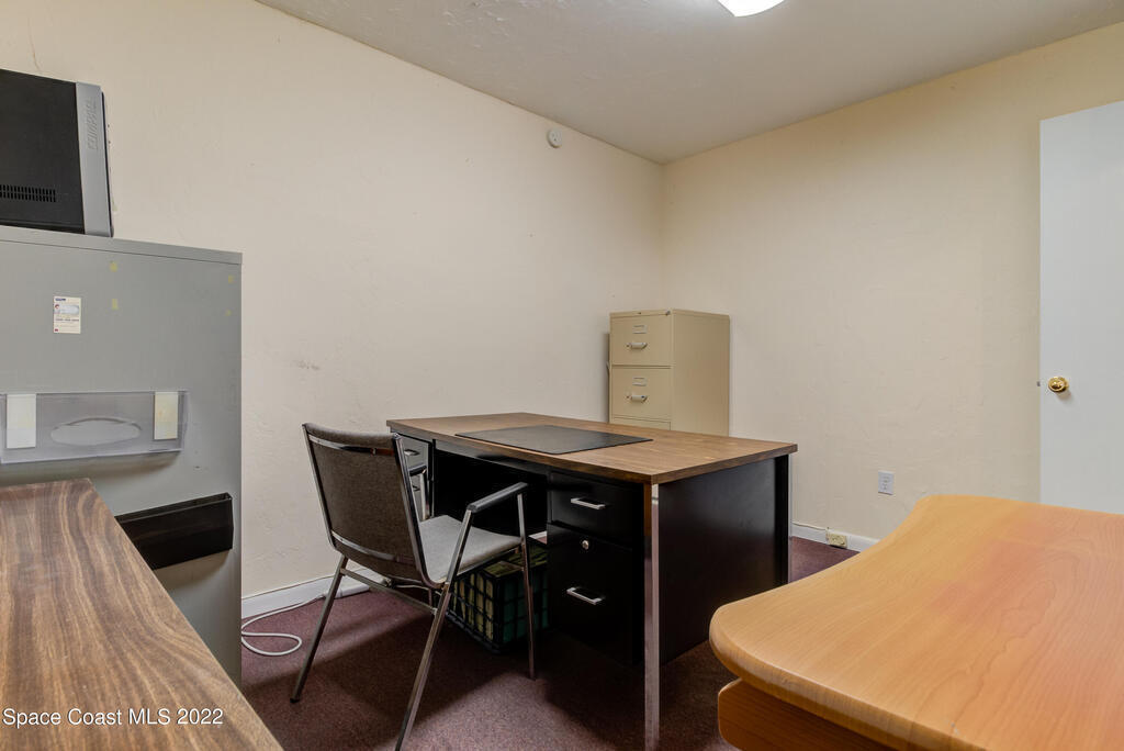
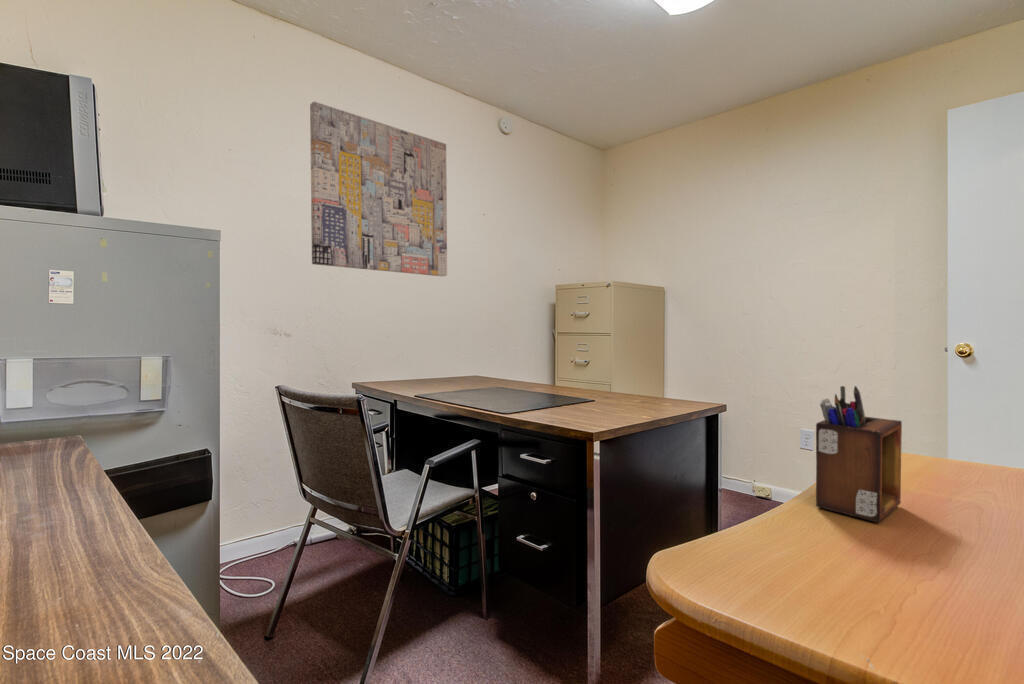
+ desk organizer [815,385,903,523]
+ wall art [309,101,448,277]
